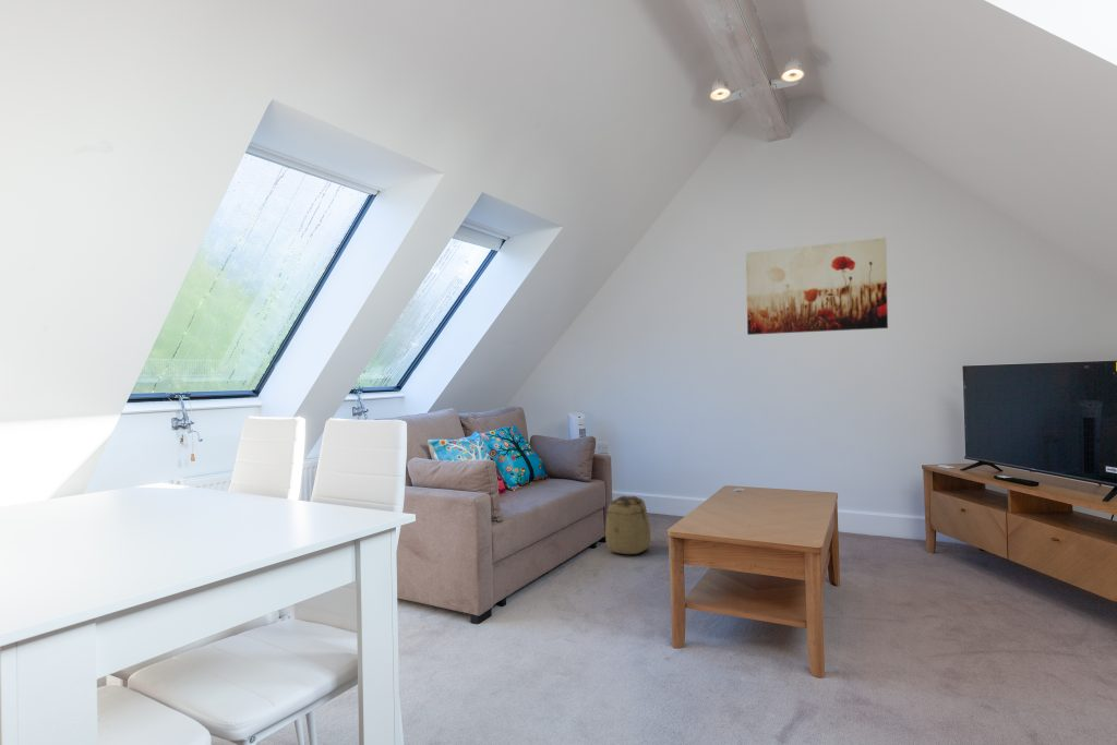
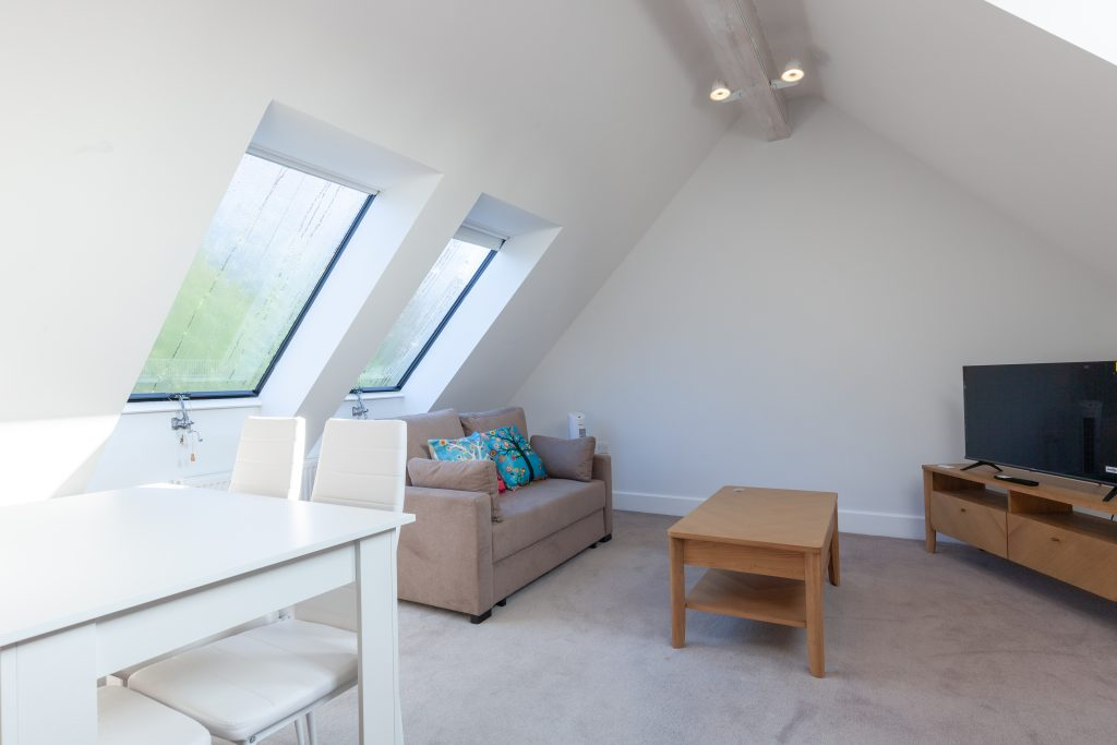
- burlap sack [604,495,651,555]
- wall art [745,237,889,336]
